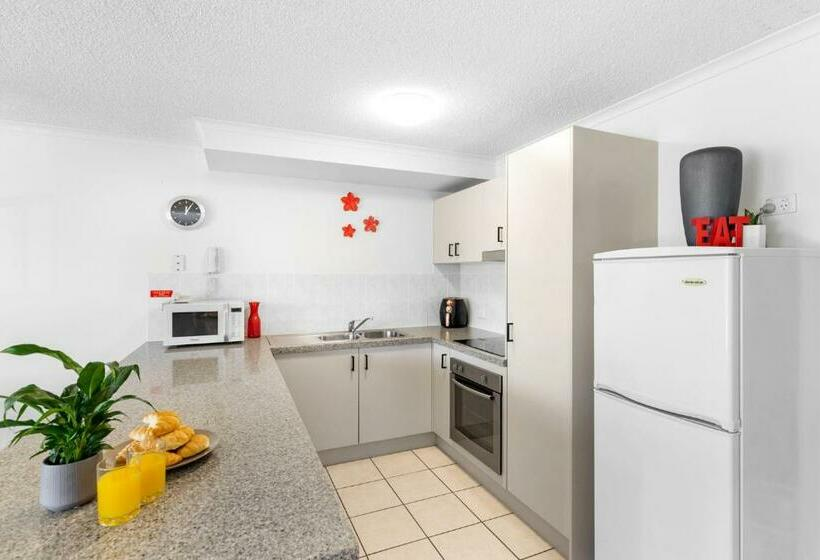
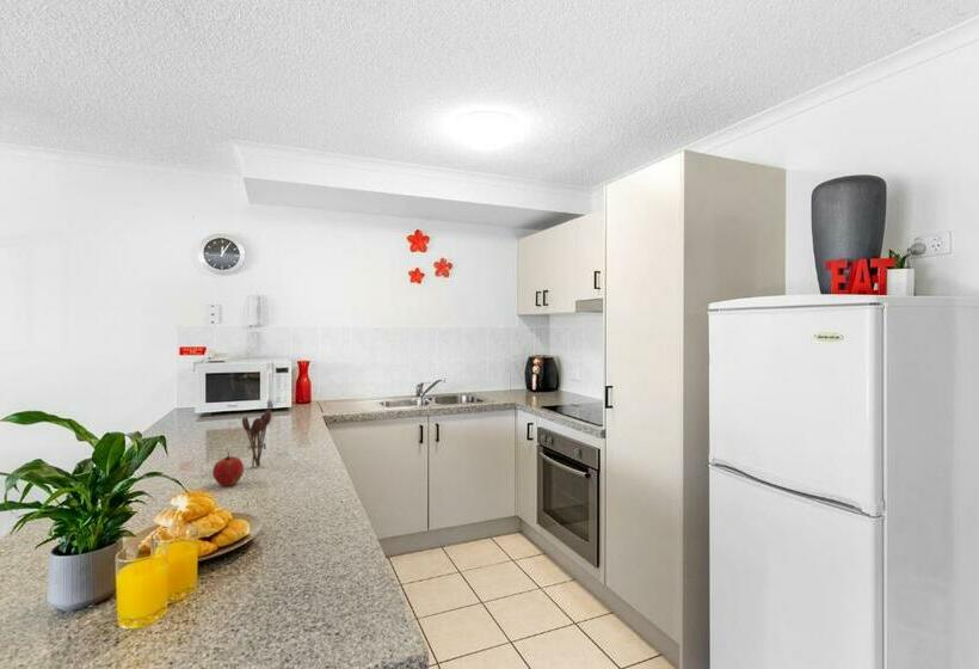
+ apple [211,450,245,487]
+ utensil holder [241,409,272,468]
